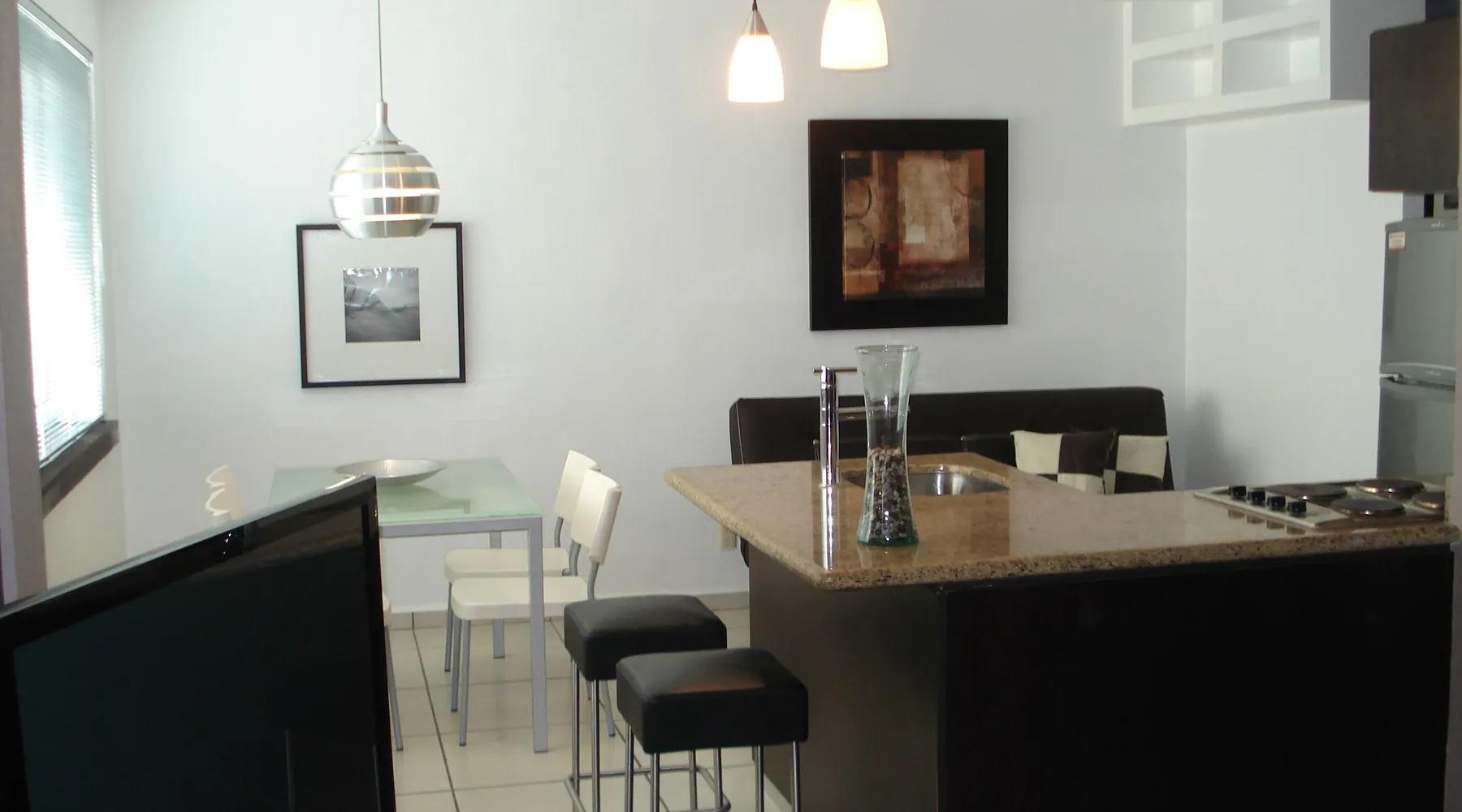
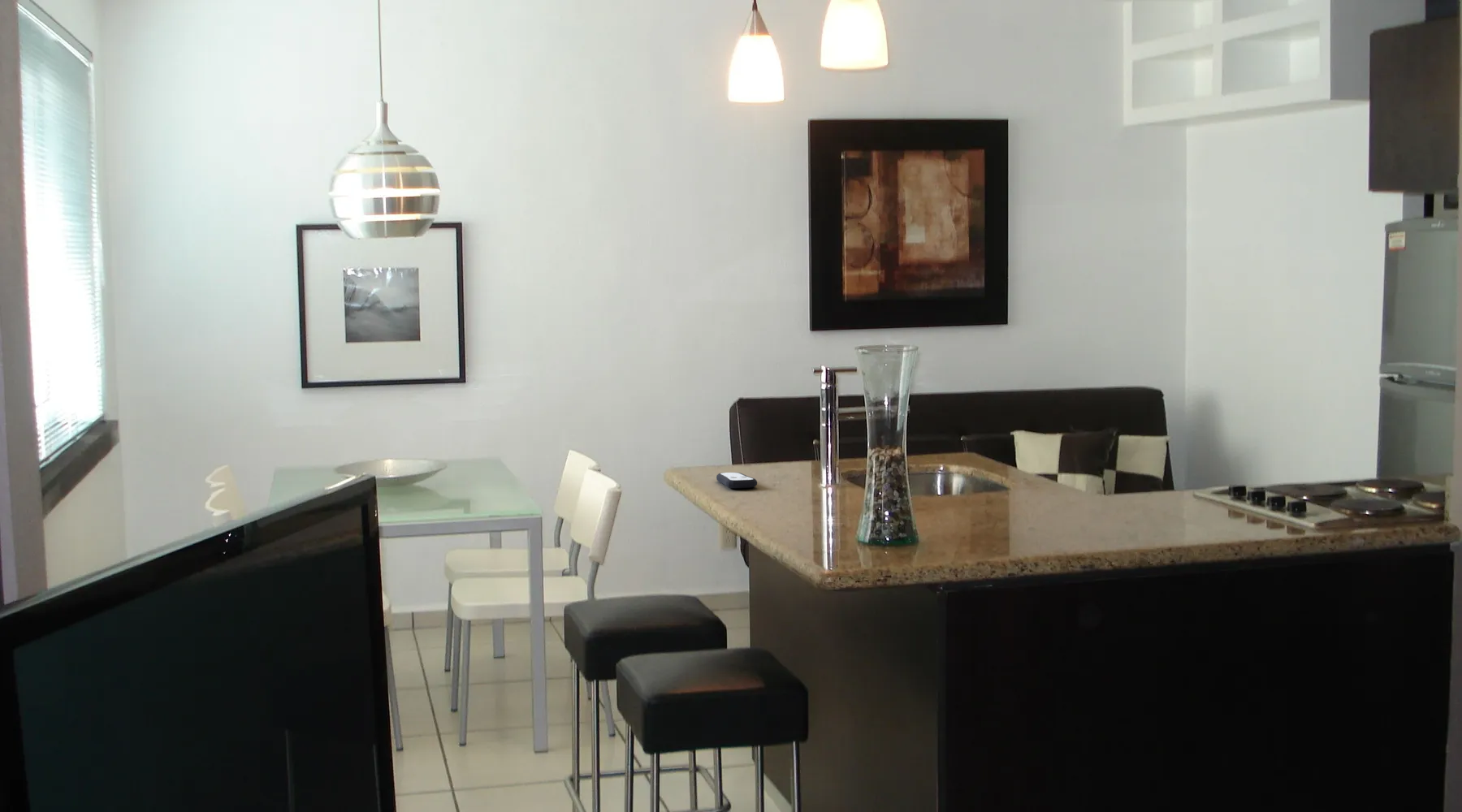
+ remote control [716,472,758,489]
